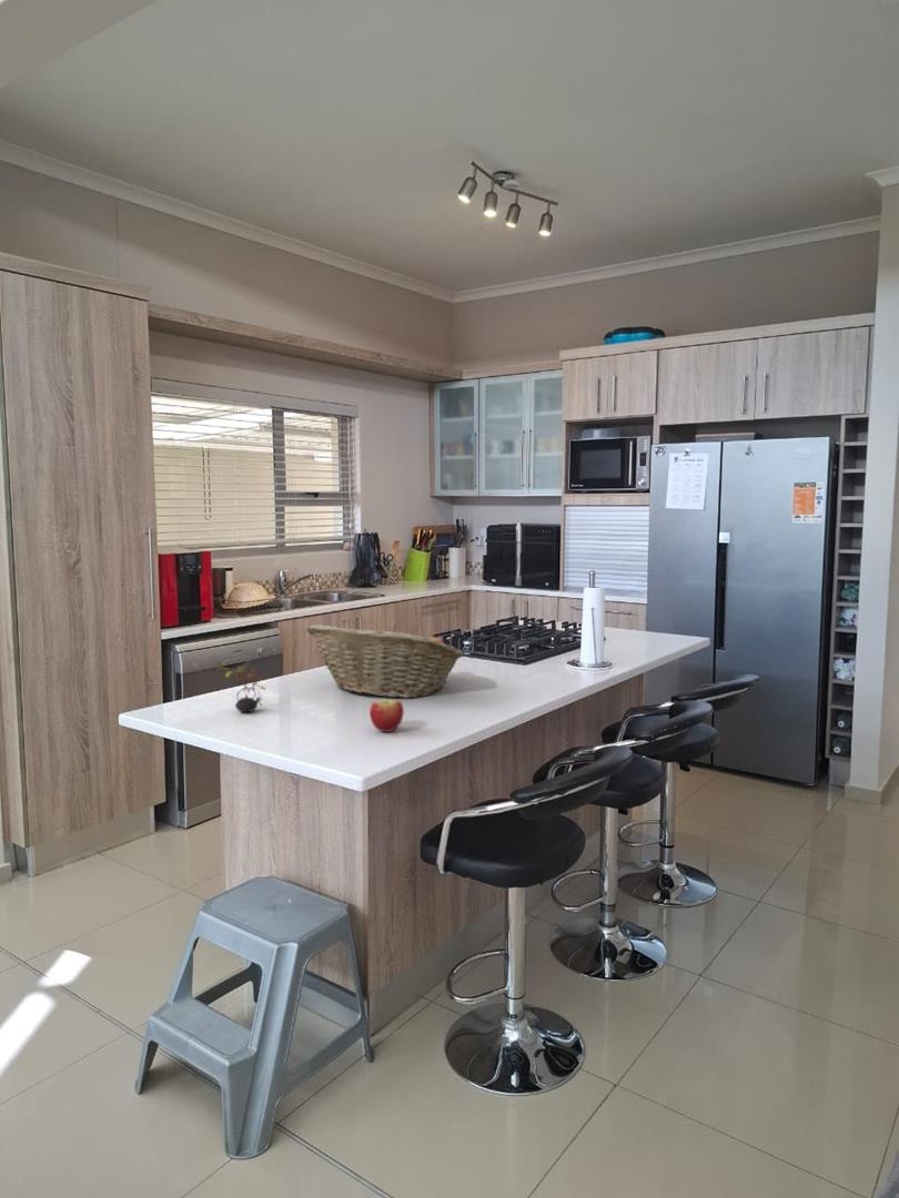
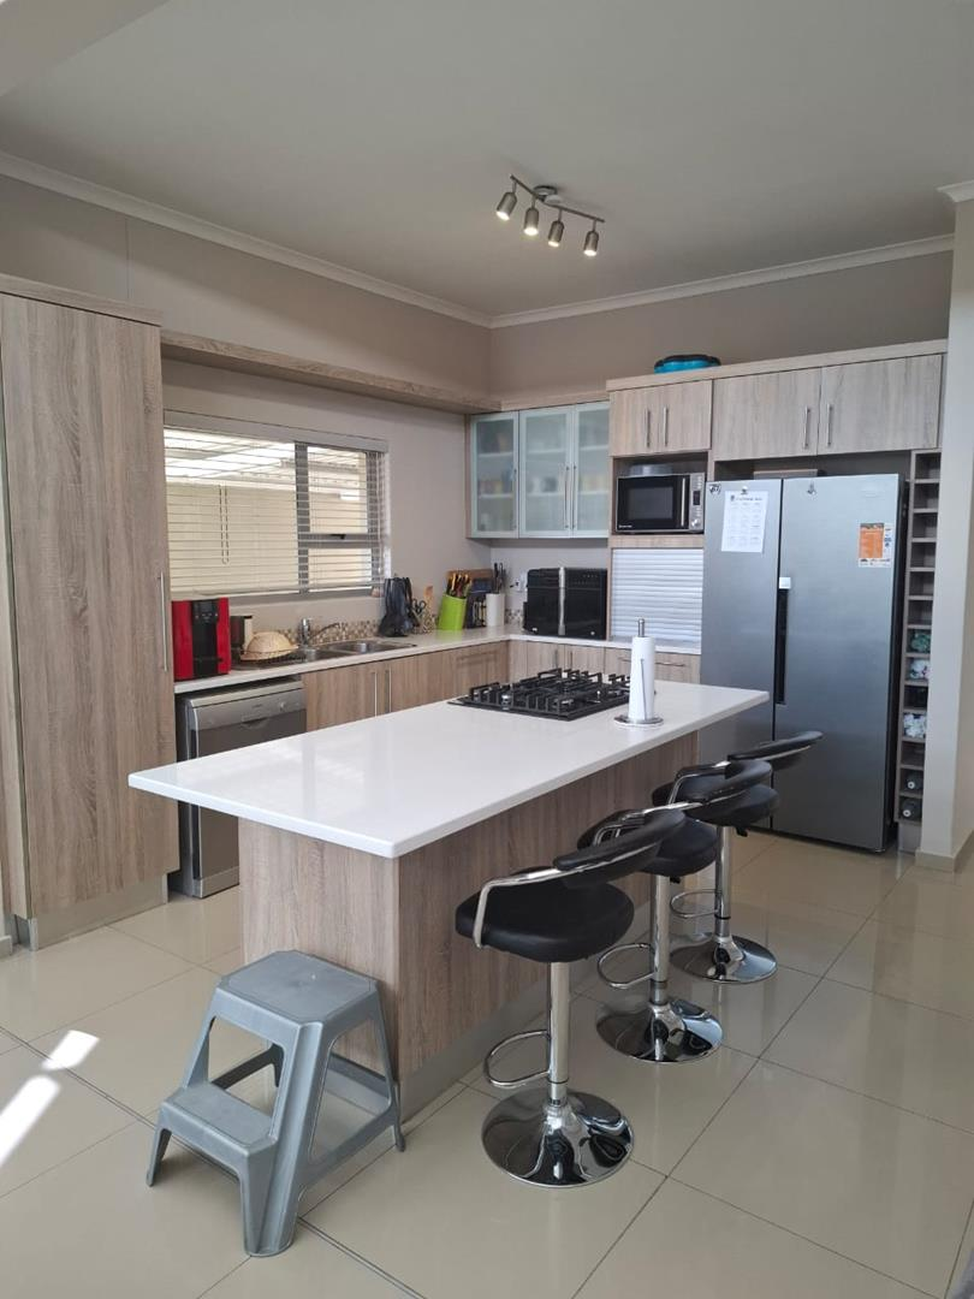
- apple [368,691,405,733]
- fruit basket [306,623,464,699]
- teapot [205,649,267,713]
